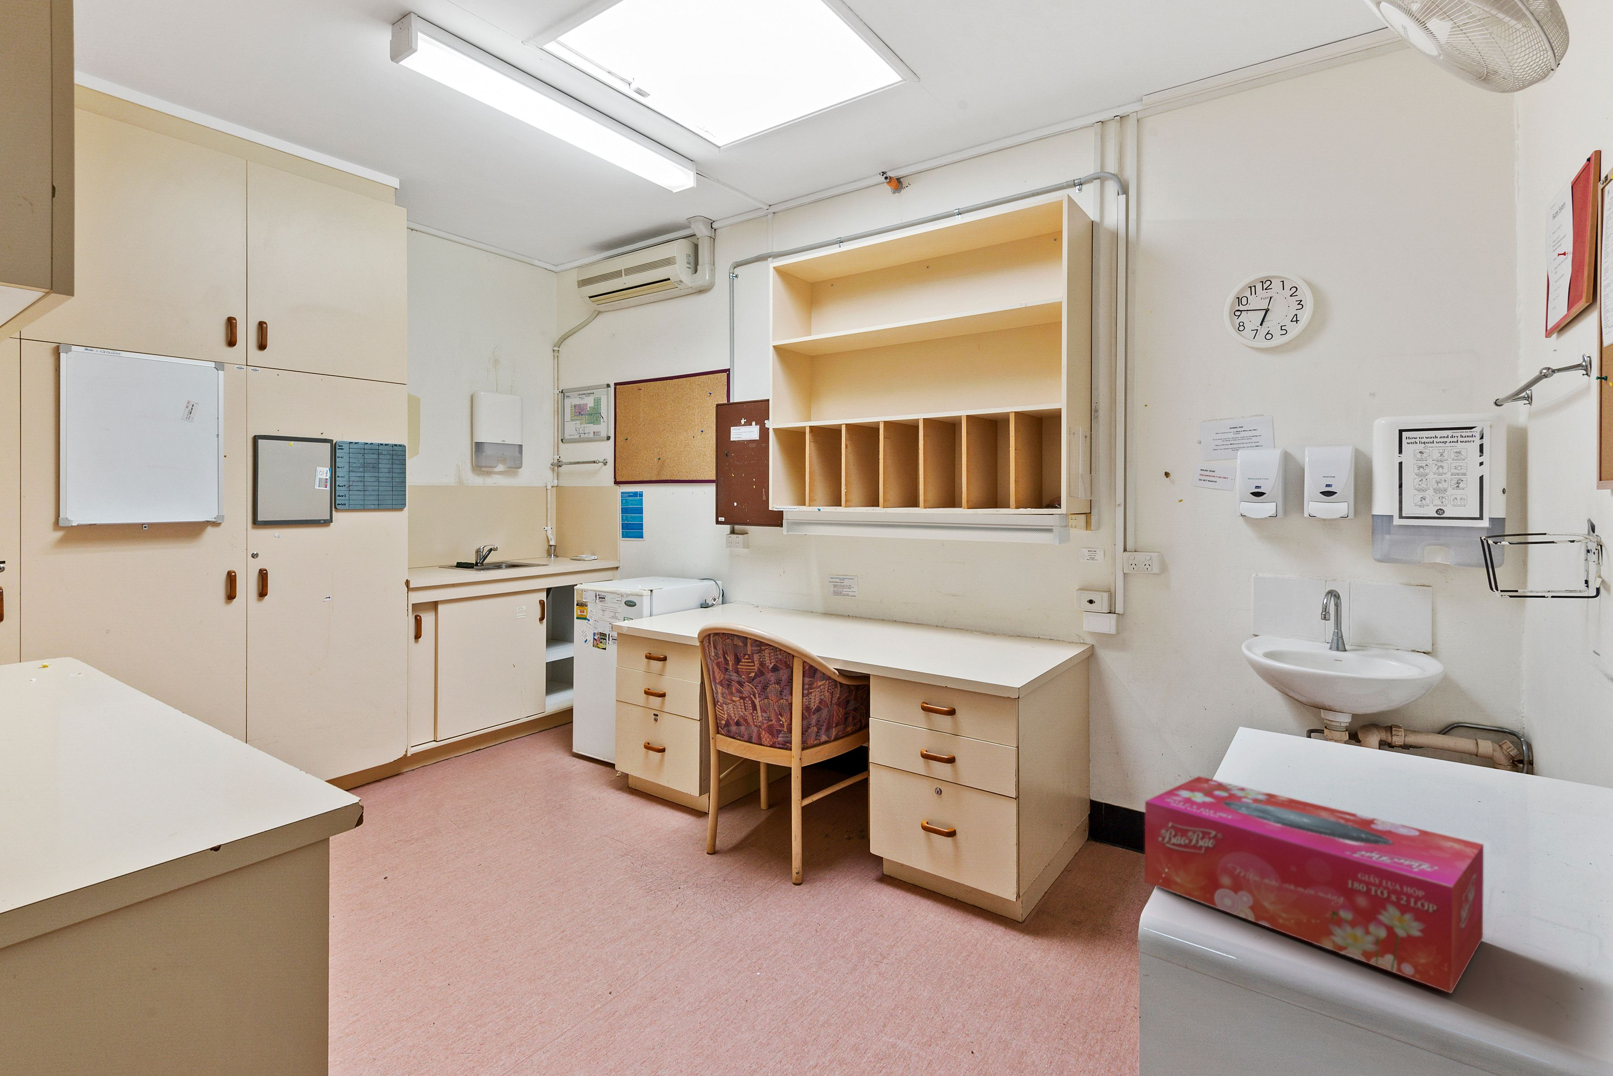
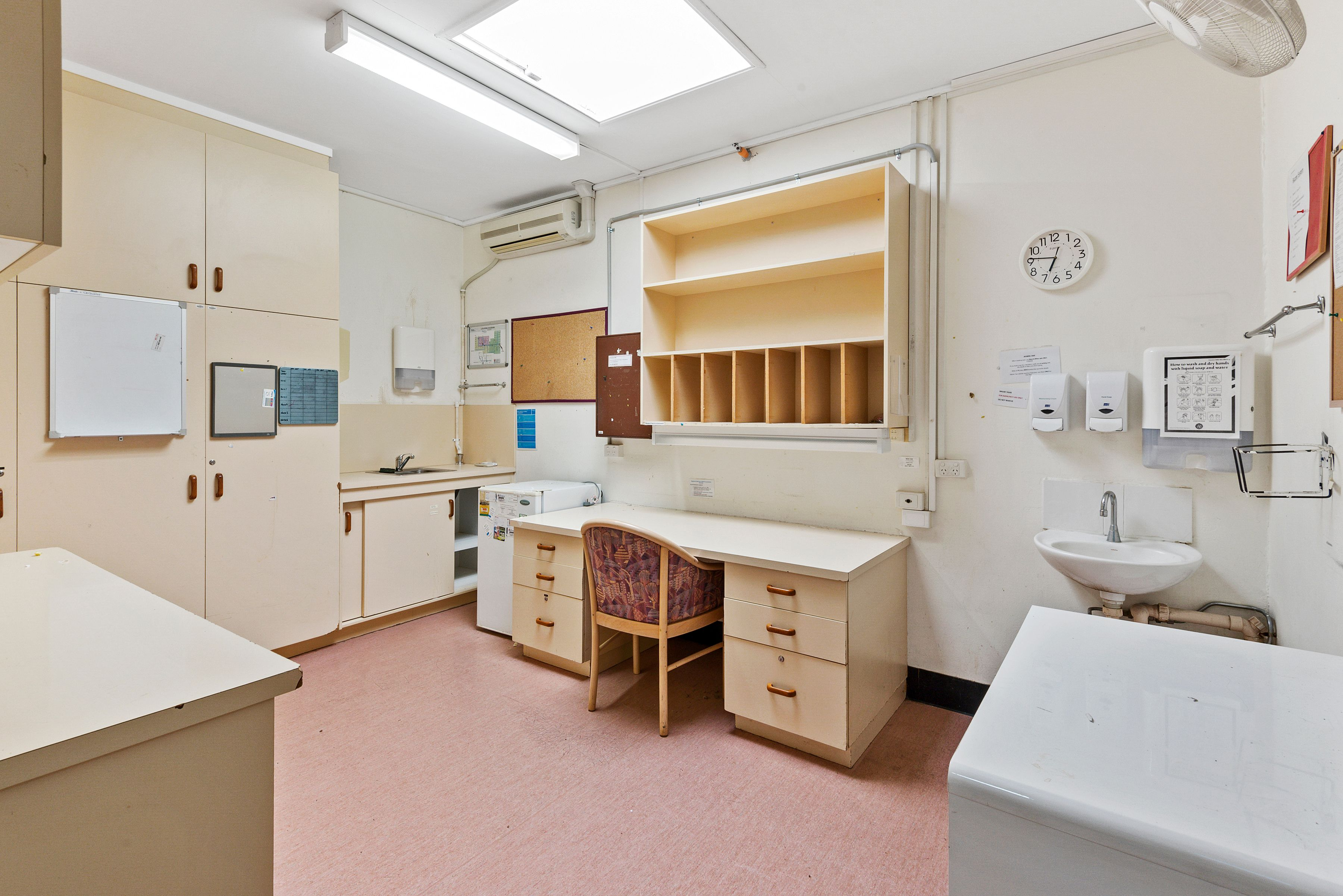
- tissue box [1145,776,1484,994]
